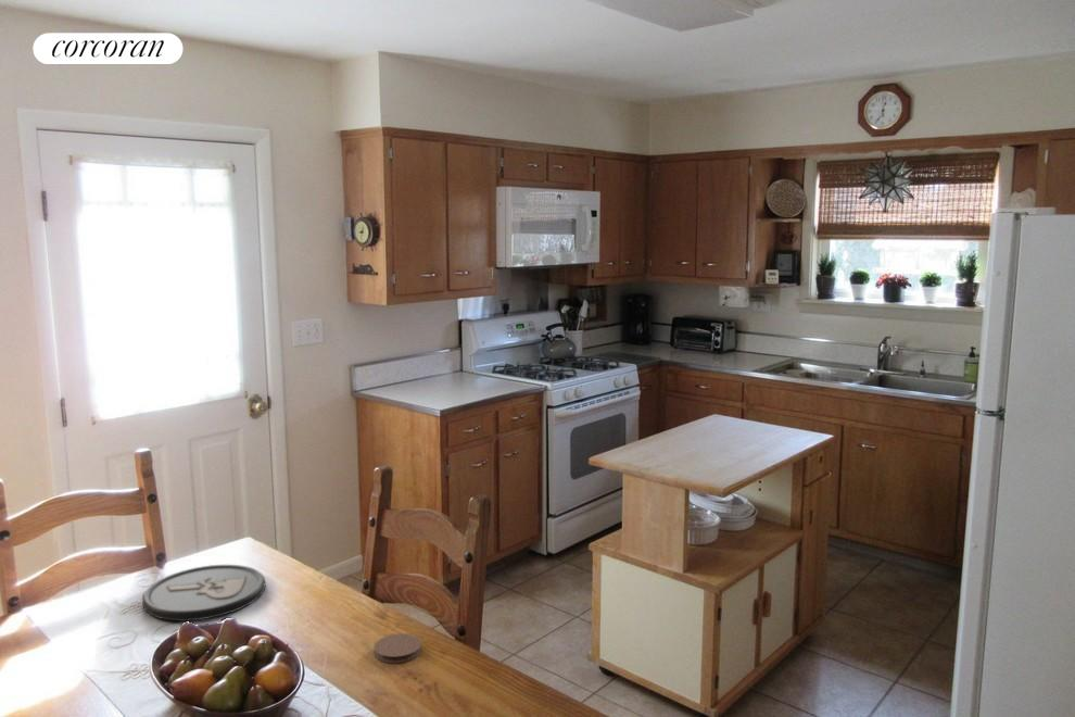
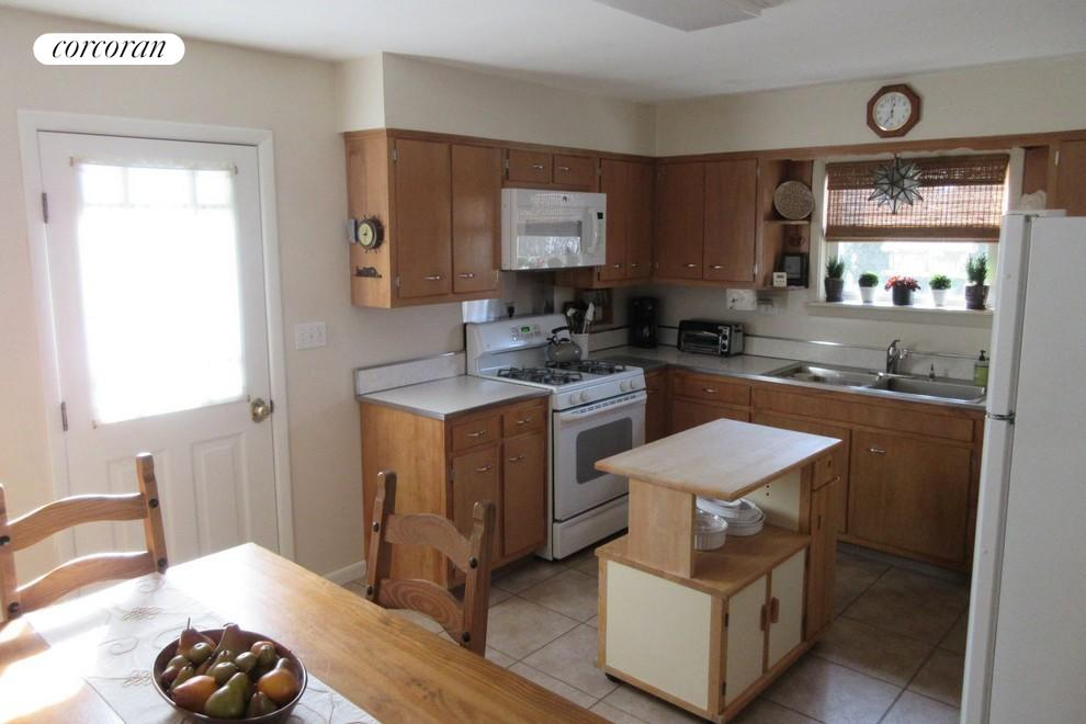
- coaster [374,632,422,664]
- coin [141,564,266,622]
